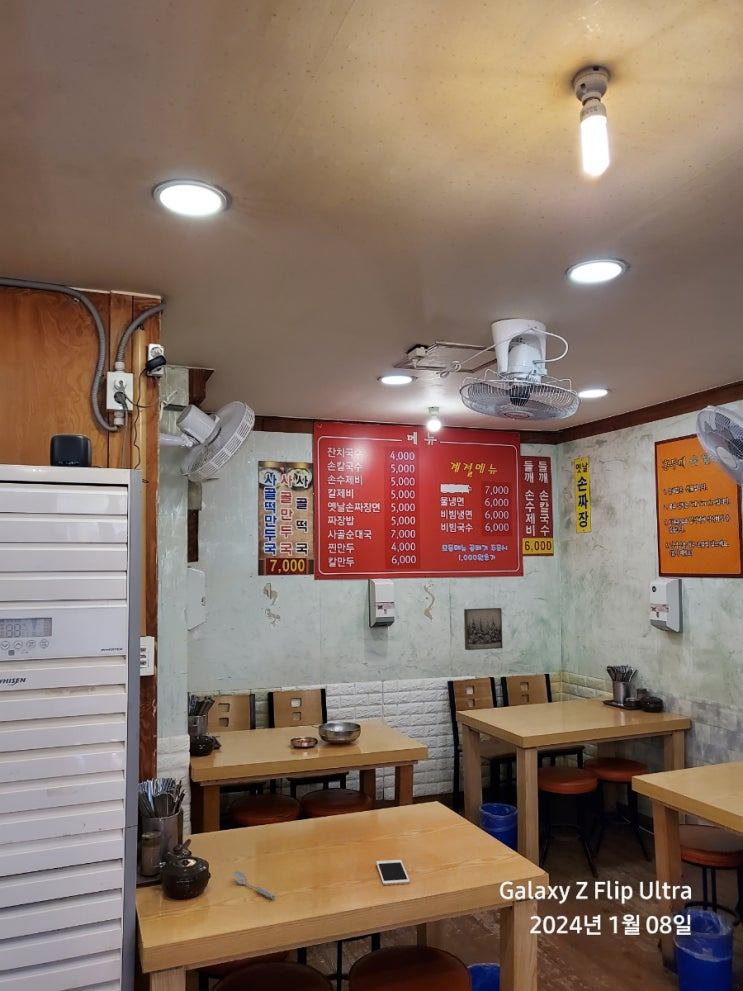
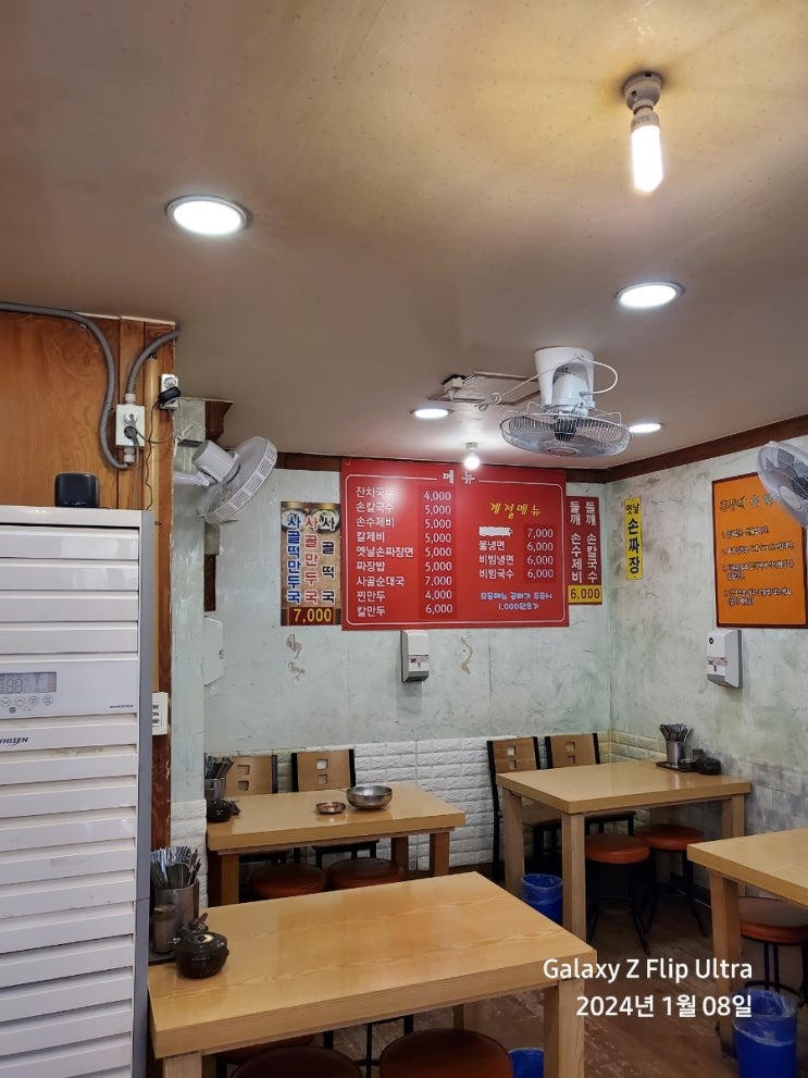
- cell phone [375,859,411,886]
- spoon [233,870,277,899]
- wall art [463,607,504,651]
